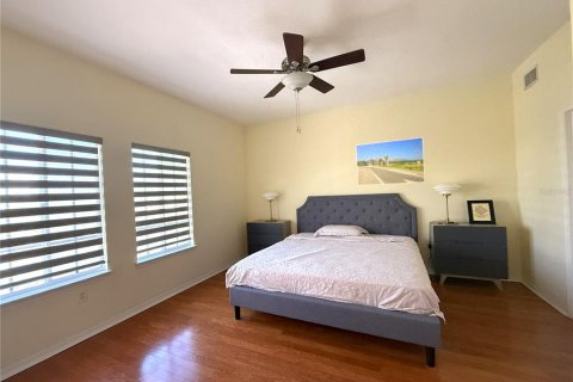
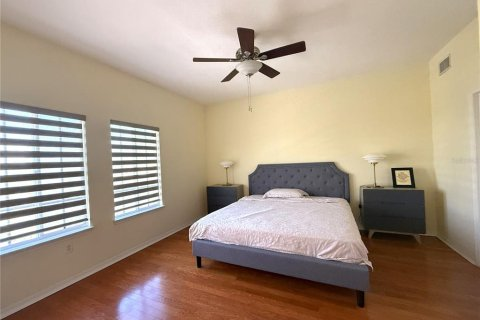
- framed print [355,136,426,186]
